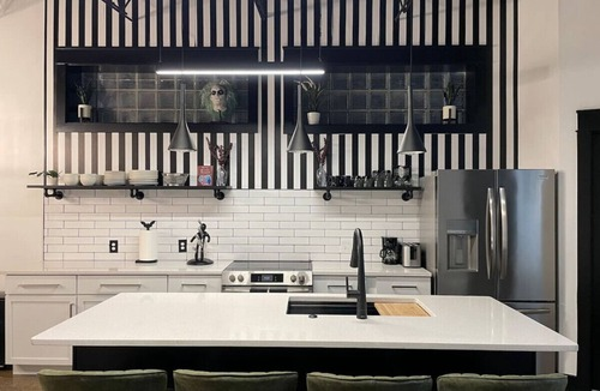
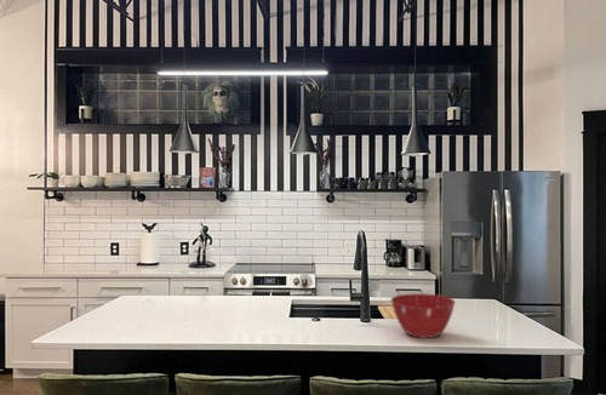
+ mixing bowl [389,292,457,339]
